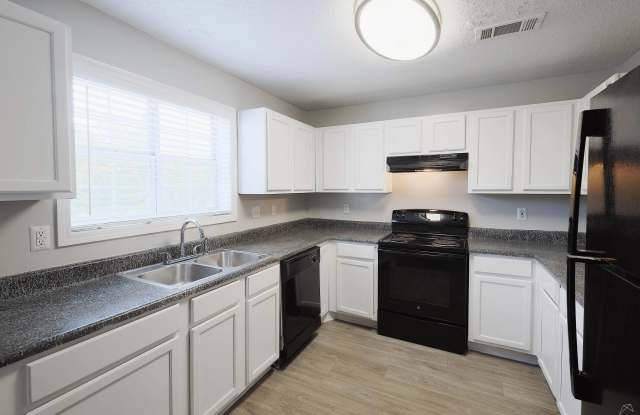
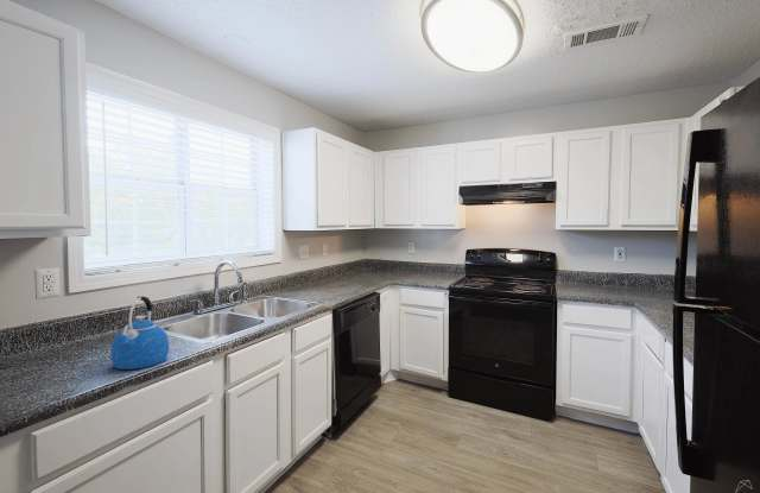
+ kettle [109,296,170,371]
